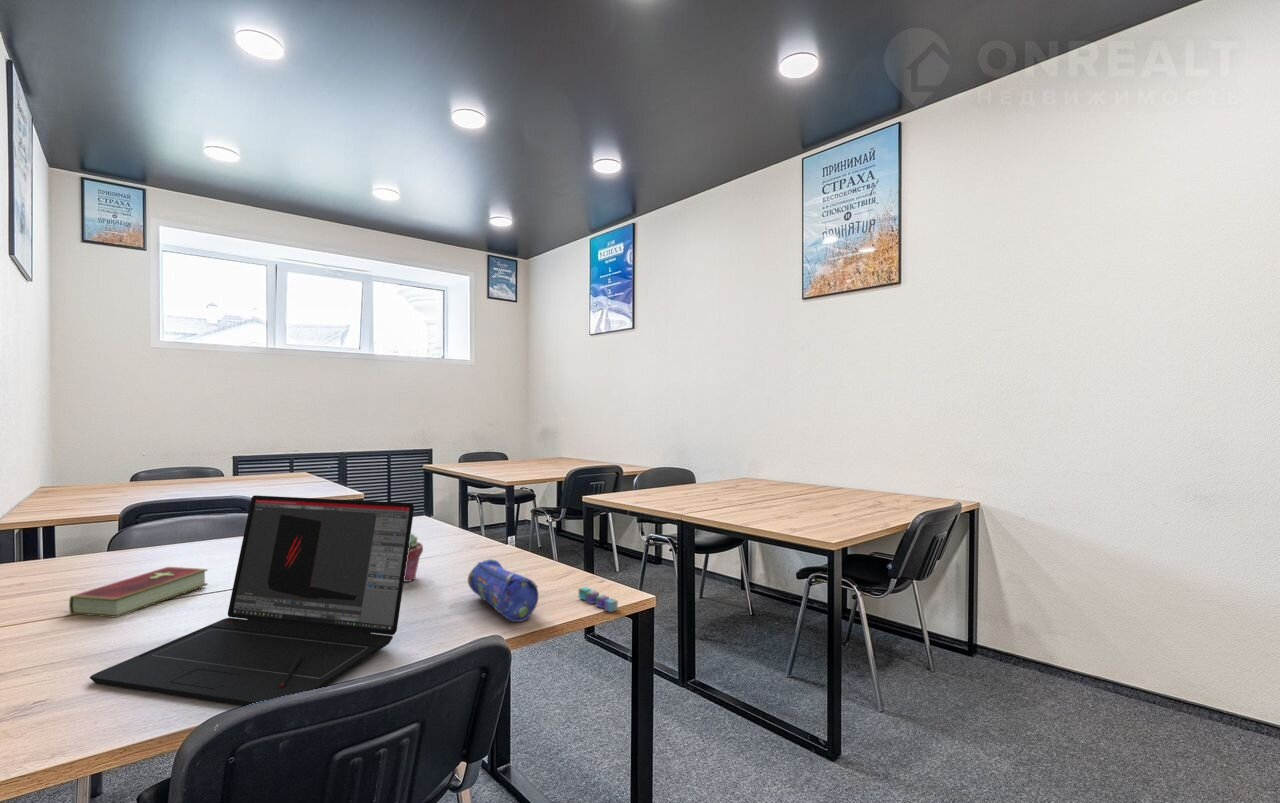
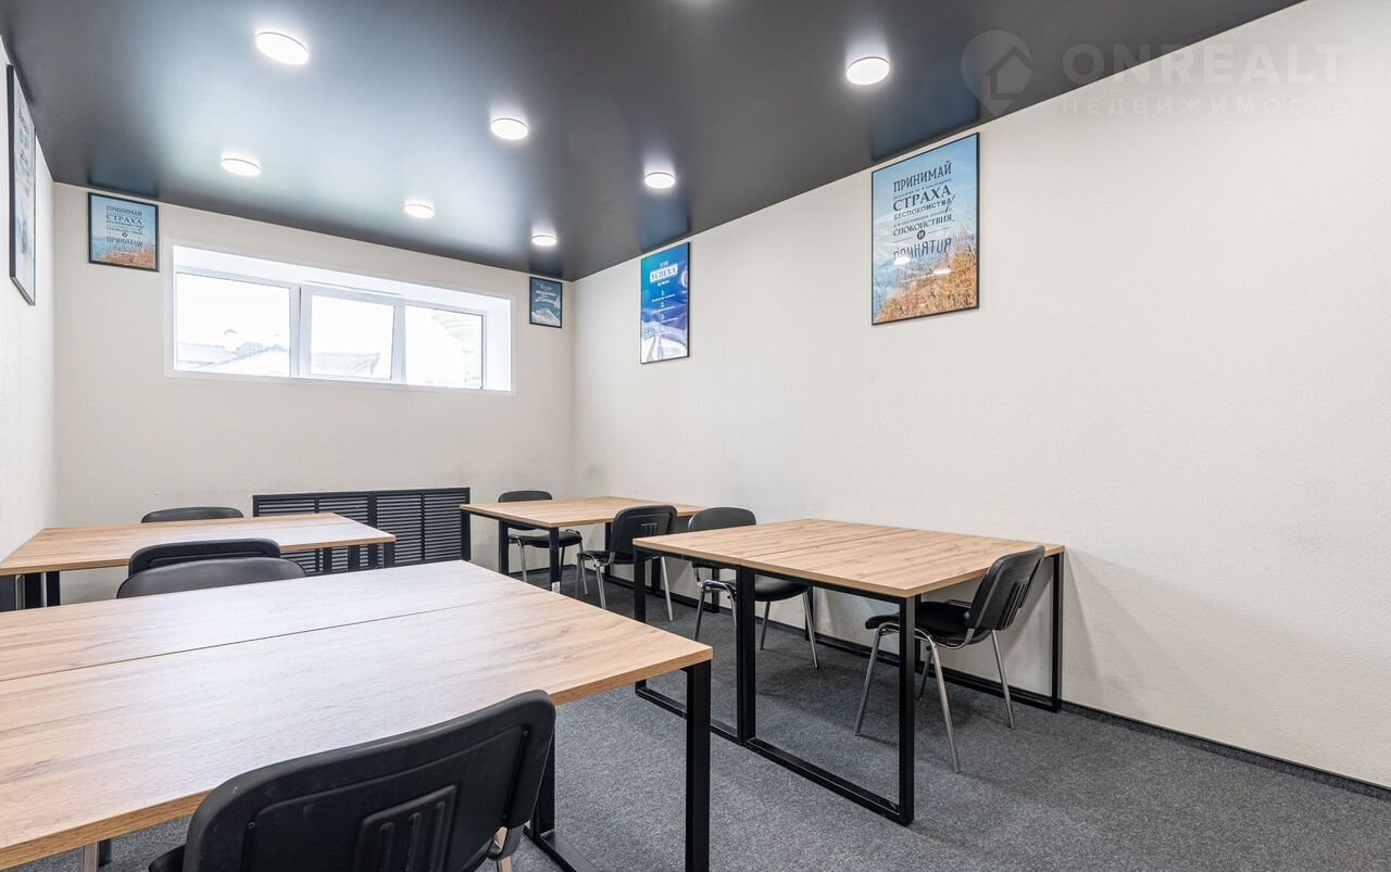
- potted succulent [404,533,424,583]
- hardcover book [68,566,209,619]
- pencil case [467,558,539,623]
- laptop [89,494,415,707]
- sticky notes [578,586,619,613]
